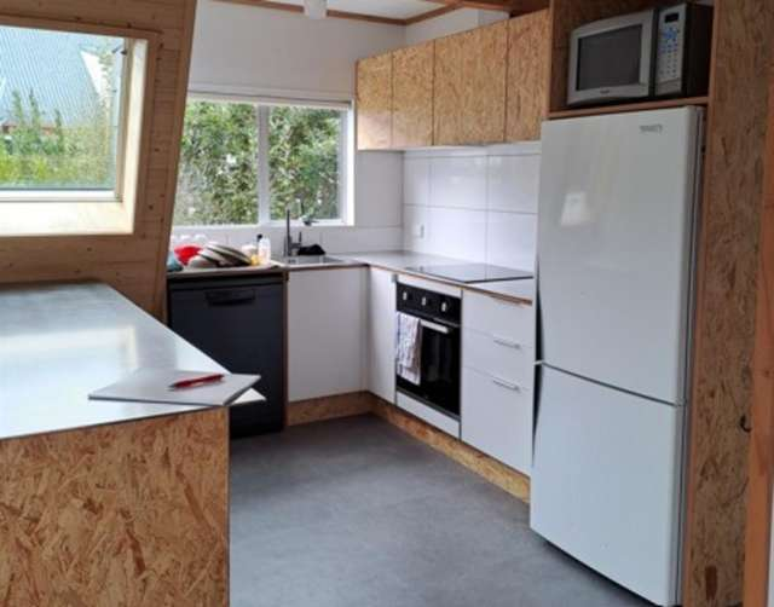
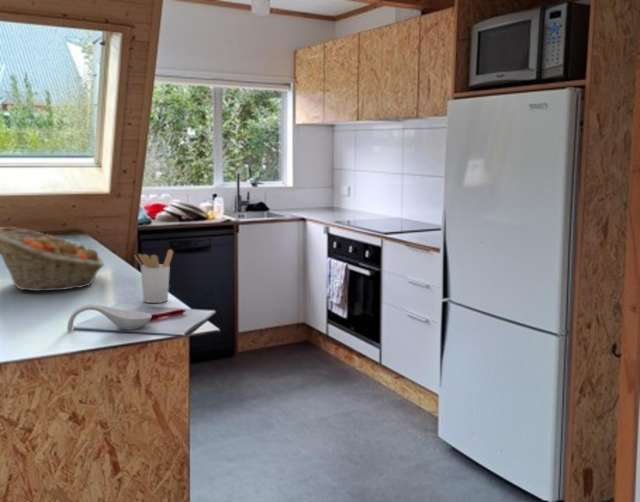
+ fruit basket [0,226,105,292]
+ utensil holder [134,248,174,304]
+ spoon rest [66,304,153,332]
